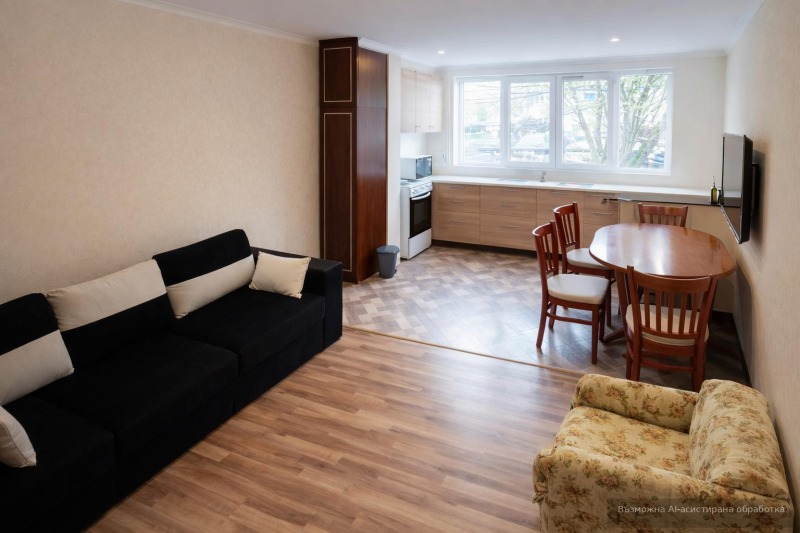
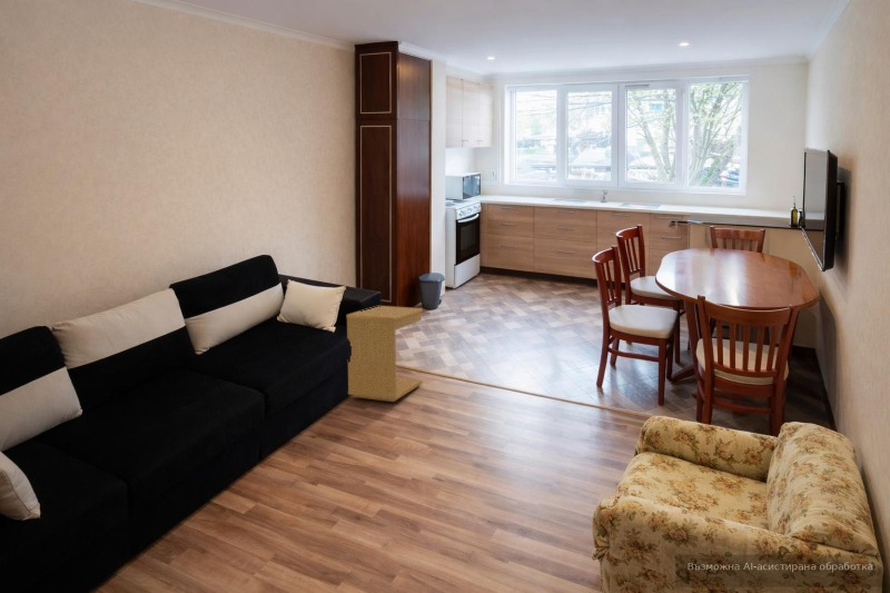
+ side table [346,305,424,403]
